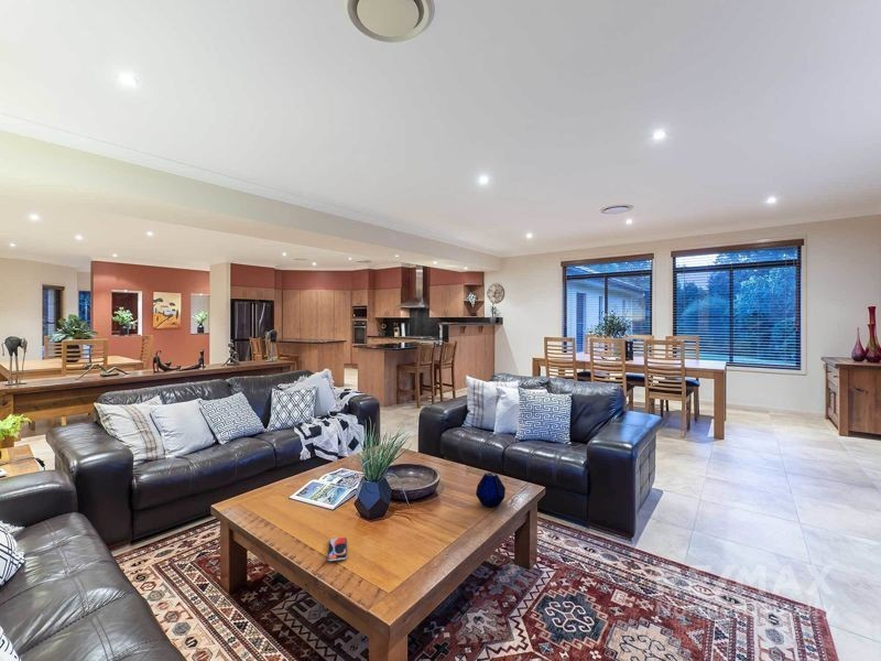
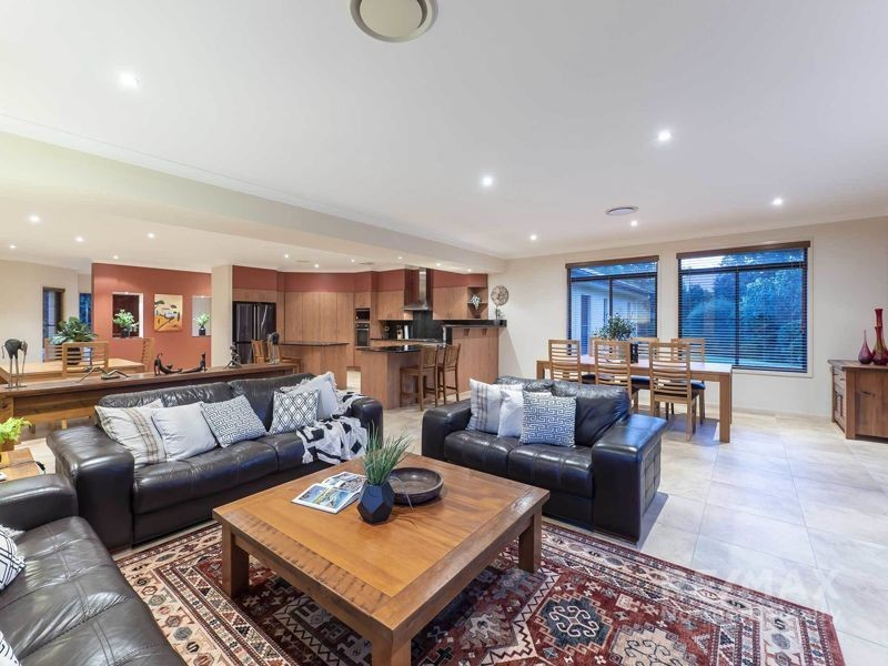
- speaker [475,472,507,509]
- smartphone [326,537,348,562]
